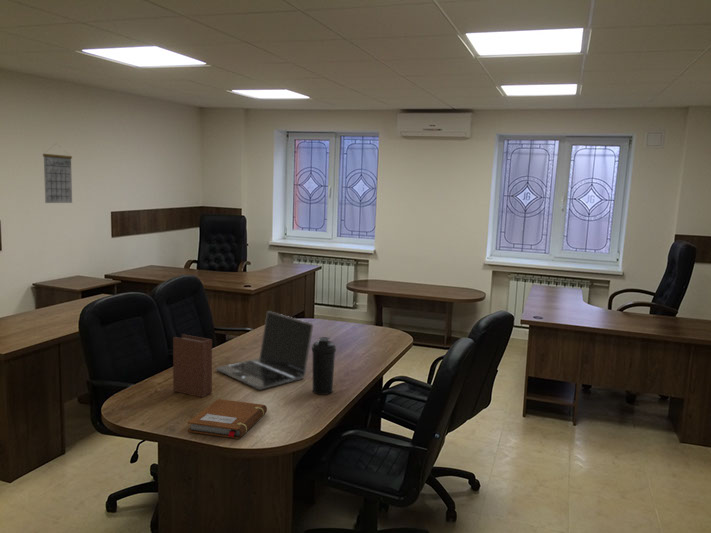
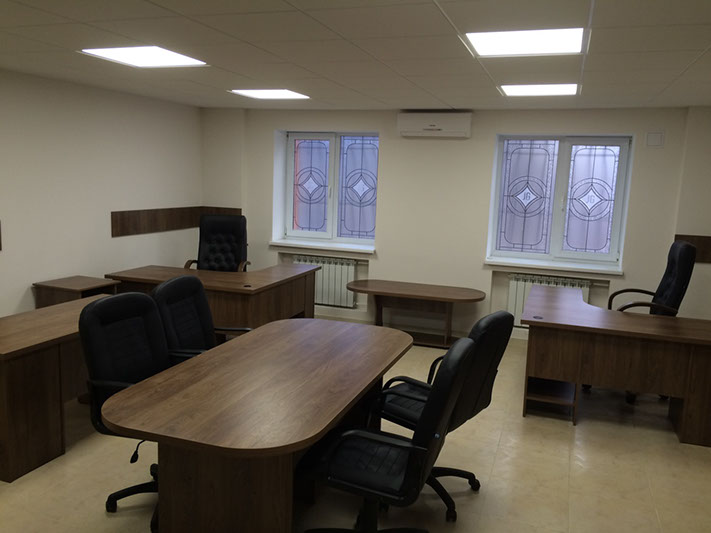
- water bottle [311,336,337,396]
- laptop [215,310,314,391]
- notebook [187,398,268,439]
- book [172,333,213,398]
- calendar [42,143,73,204]
